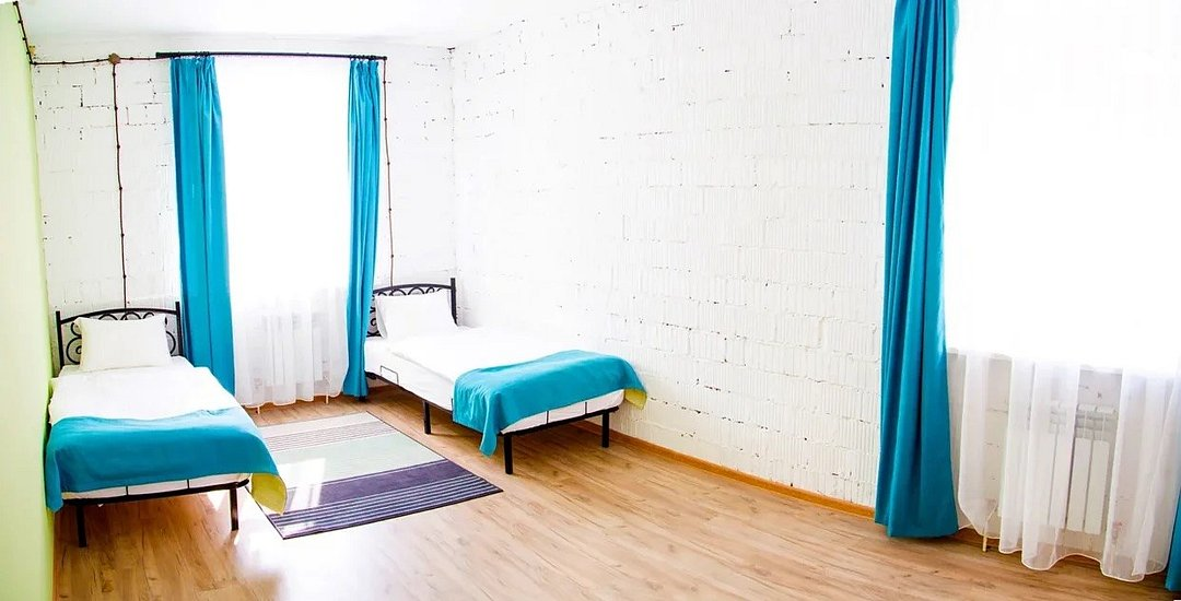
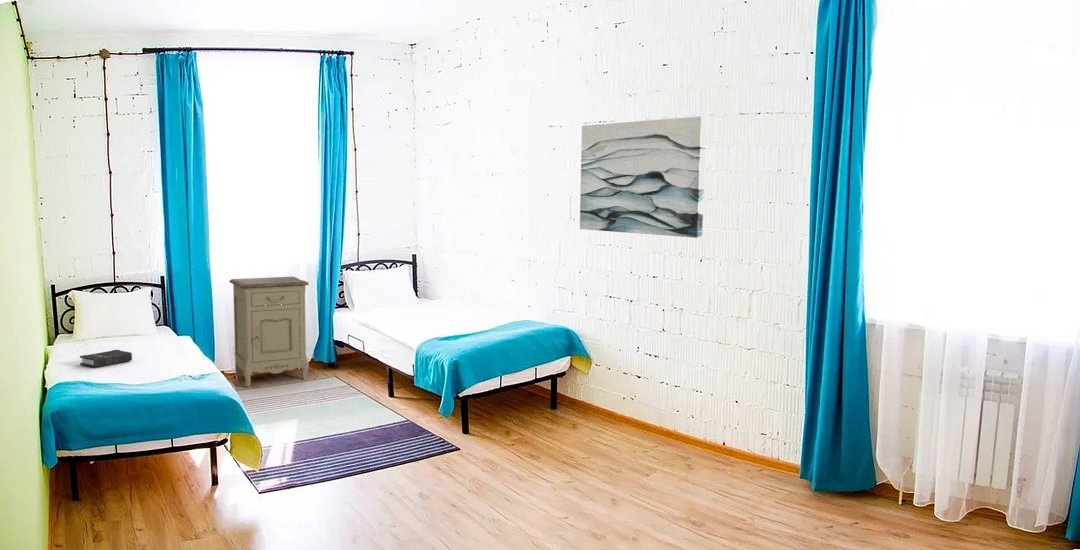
+ hardback book [79,349,133,368]
+ nightstand [228,276,310,388]
+ wall art [579,115,708,239]
